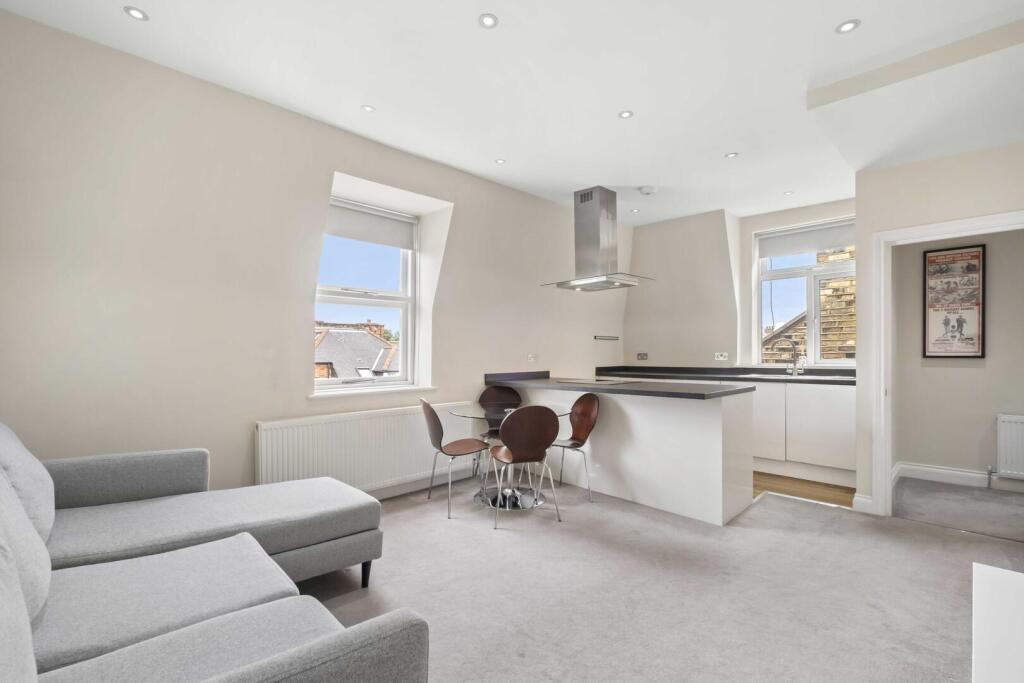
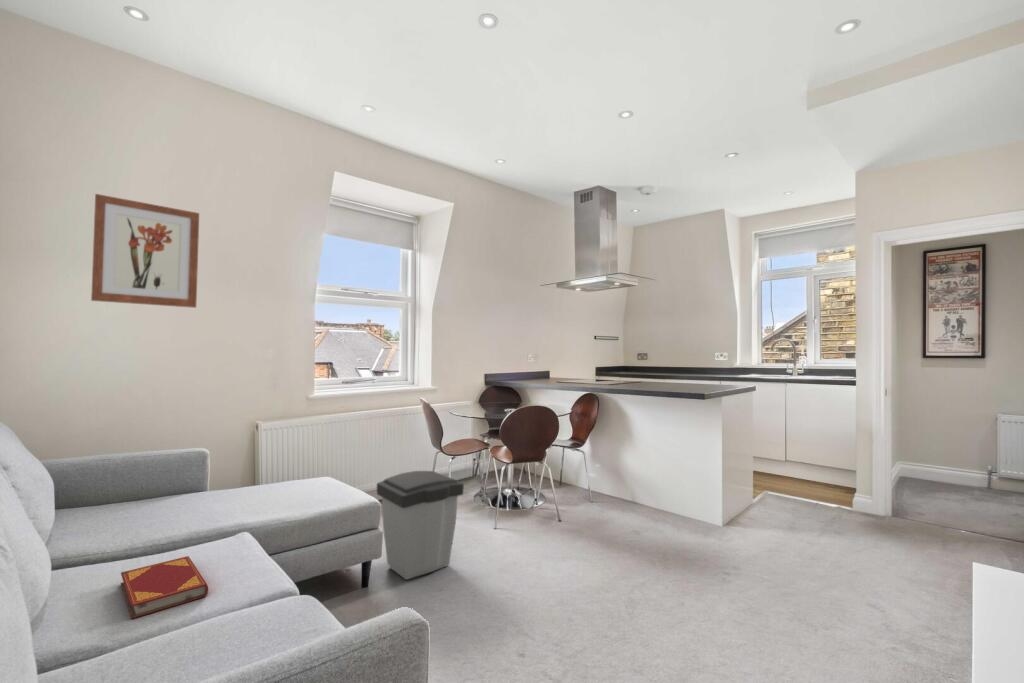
+ hardback book [120,555,209,620]
+ trash can [376,470,465,581]
+ wall art [90,193,200,309]
